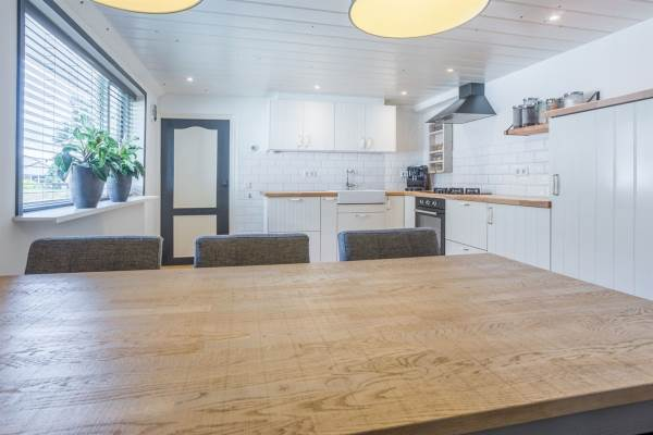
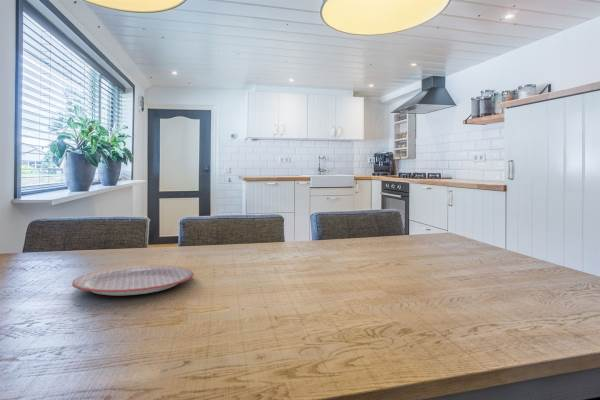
+ plate [71,265,194,296]
